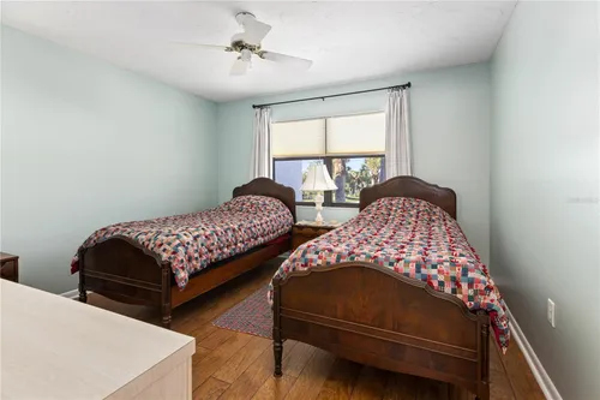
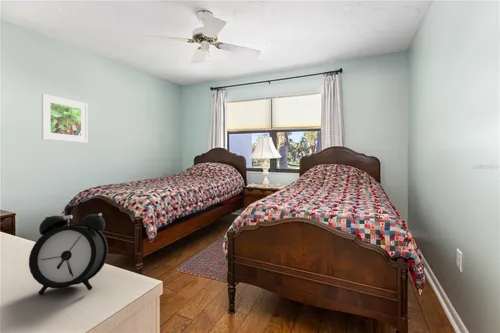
+ alarm clock [28,212,109,296]
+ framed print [41,93,89,144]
